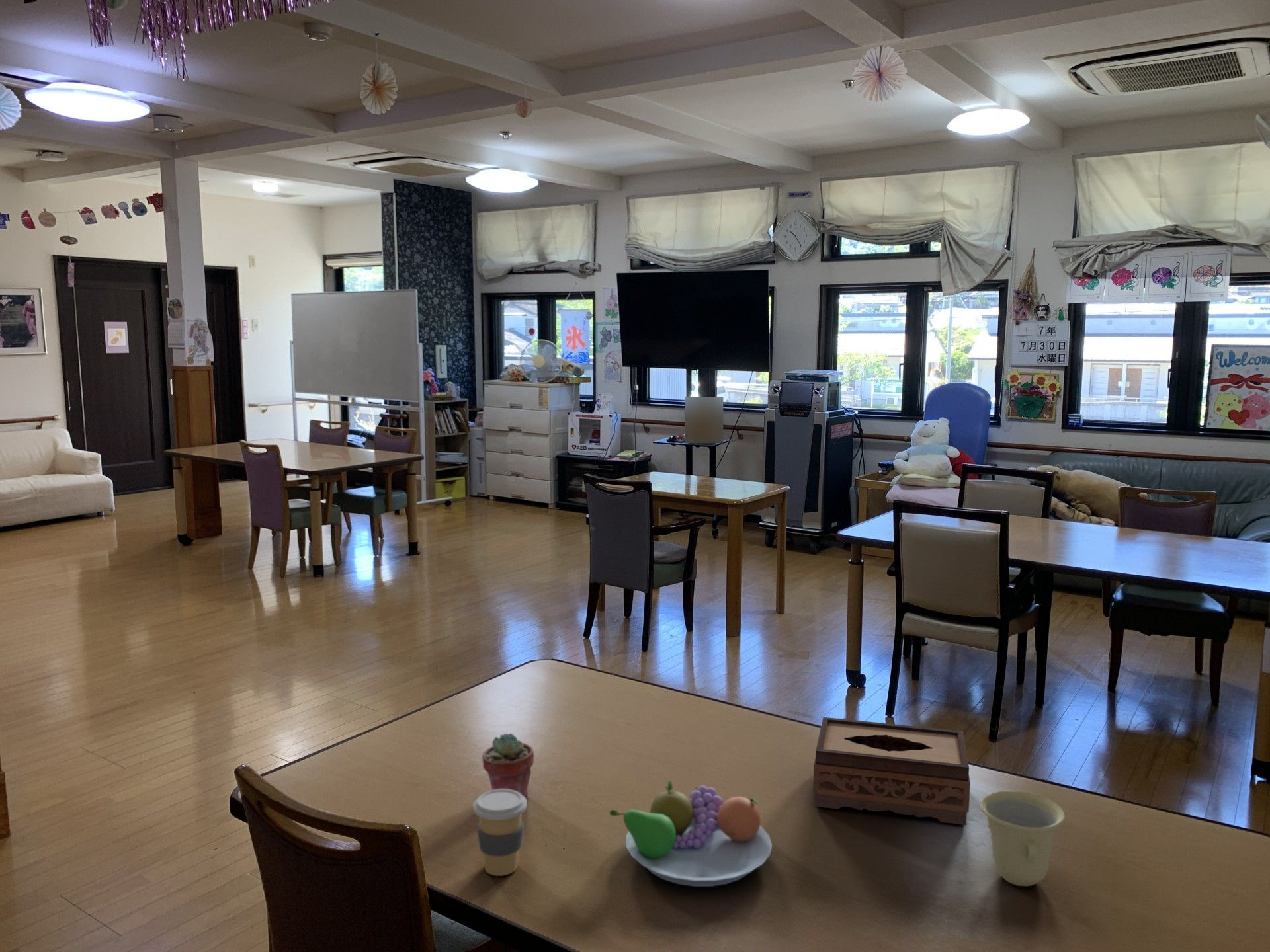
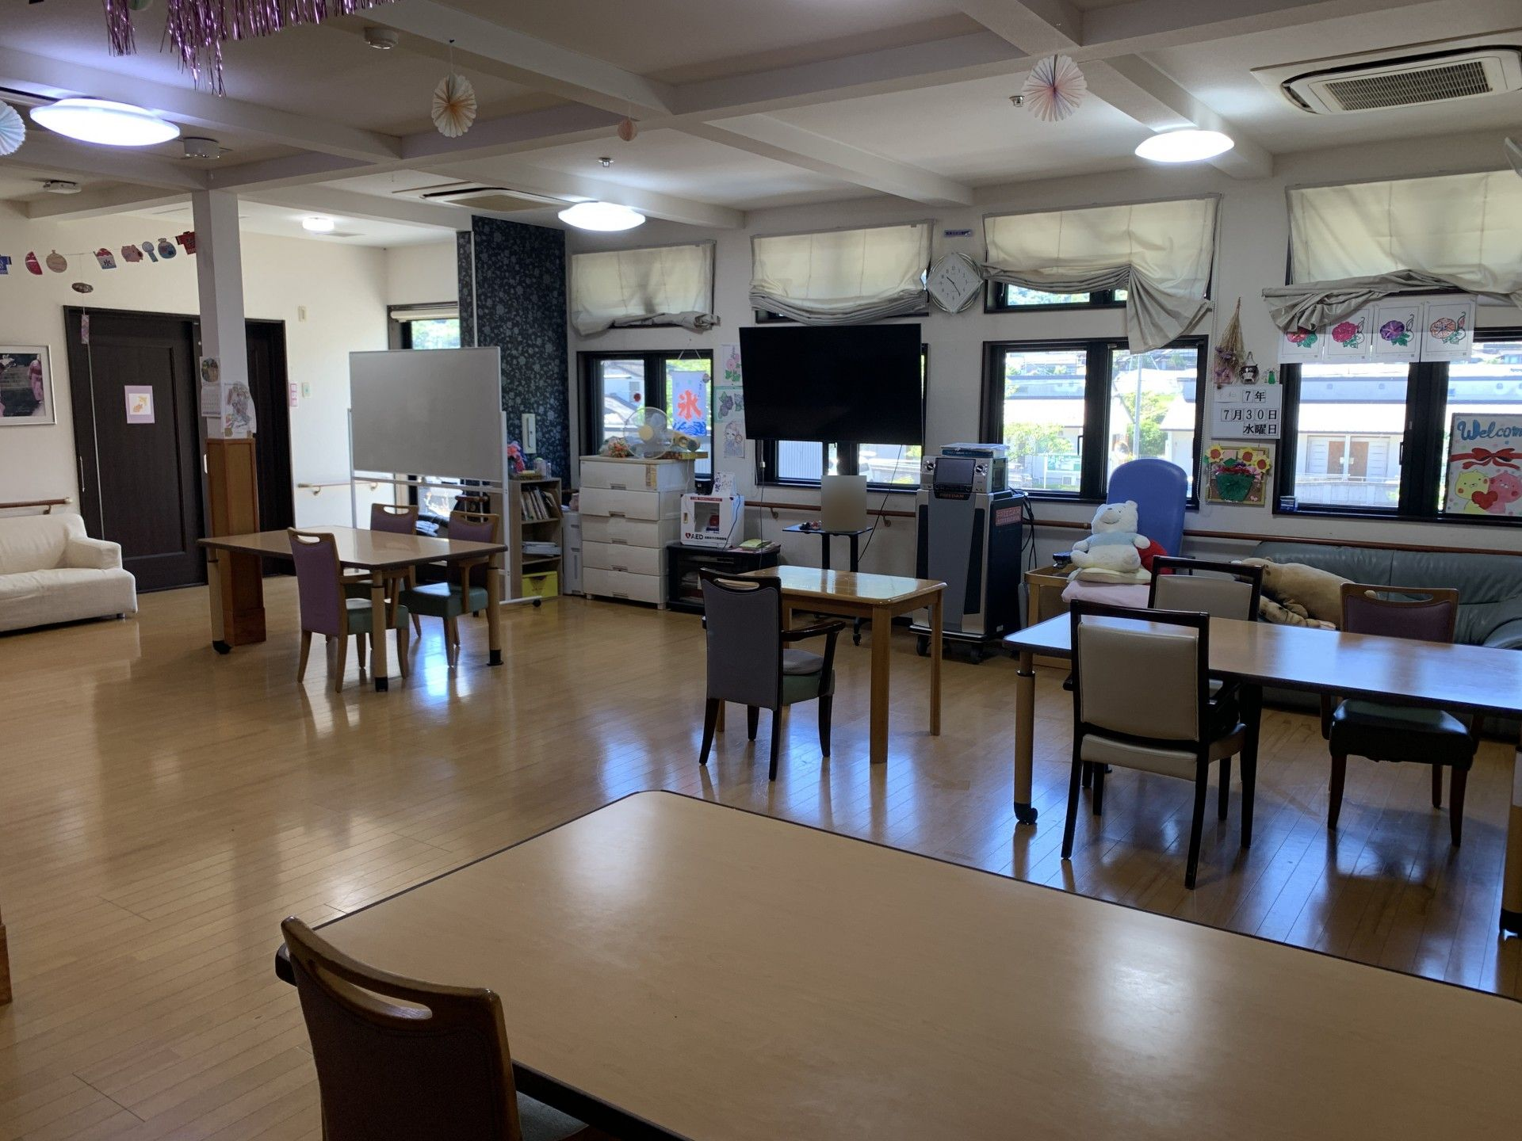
- cup [979,791,1066,887]
- coffee cup [472,789,528,877]
- fruit bowl [609,778,773,887]
- tissue box [812,717,971,826]
- potted succulent [482,733,535,799]
